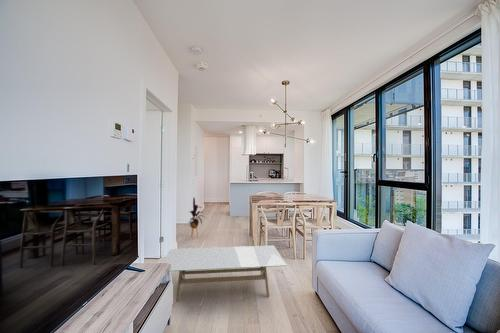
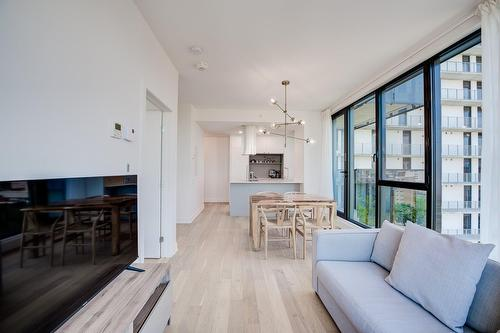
- house plant [187,197,207,240]
- coffee table [161,245,288,303]
